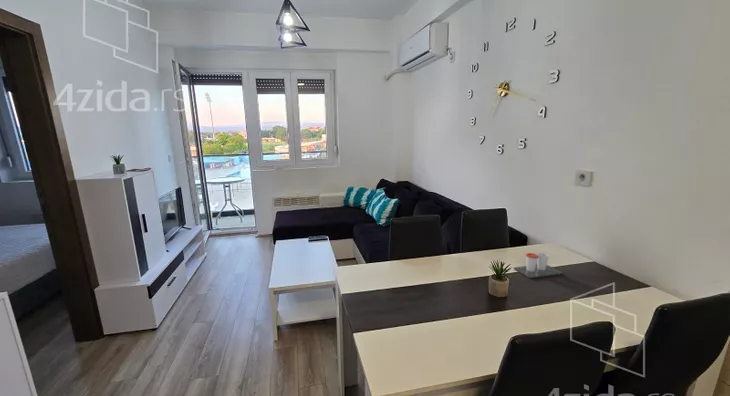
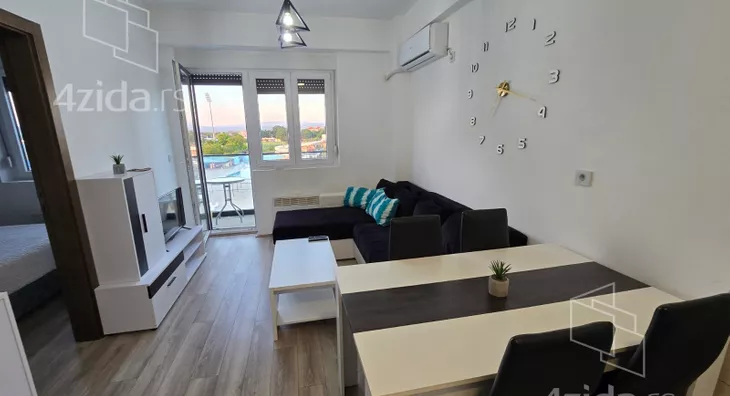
- cup [513,252,563,279]
